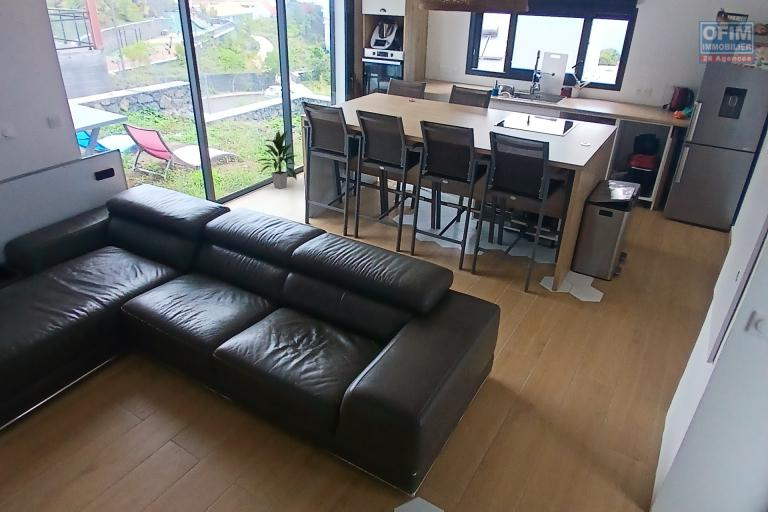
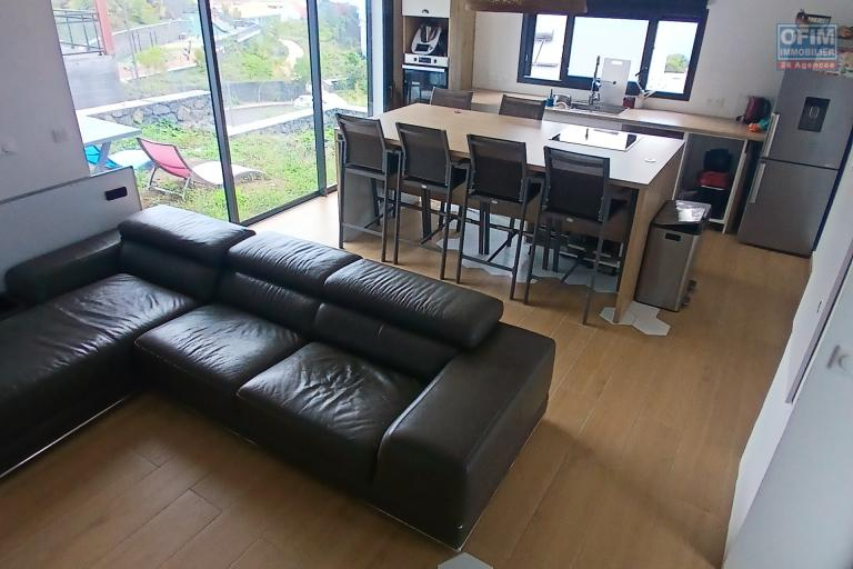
- indoor plant [255,129,298,190]
